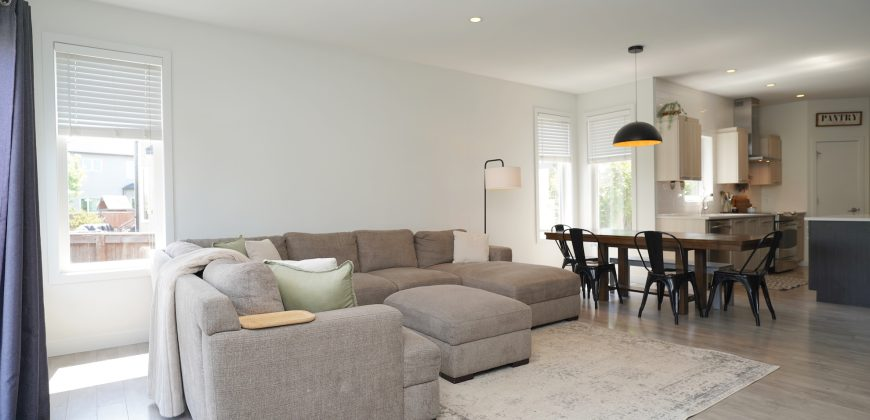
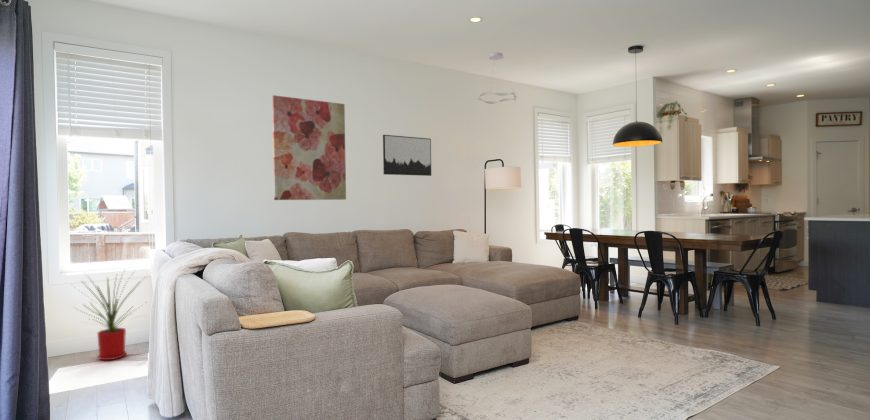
+ wall art [382,134,432,177]
+ wall art [271,94,347,201]
+ ceiling light [477,52,517,105]
+ house plant [72,268,146,361]
